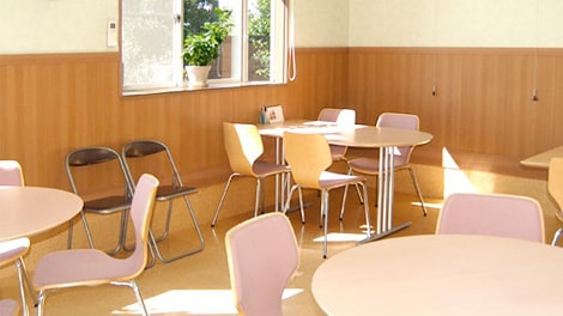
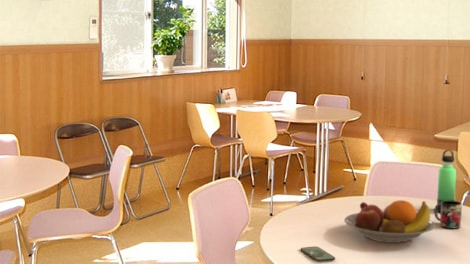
+ fruit bowl [343,199,436,244]
+ smartphone [300,245,336,263]
+ thermos bottle [436,149,457,213]
+ mug [433,200,463,229]
